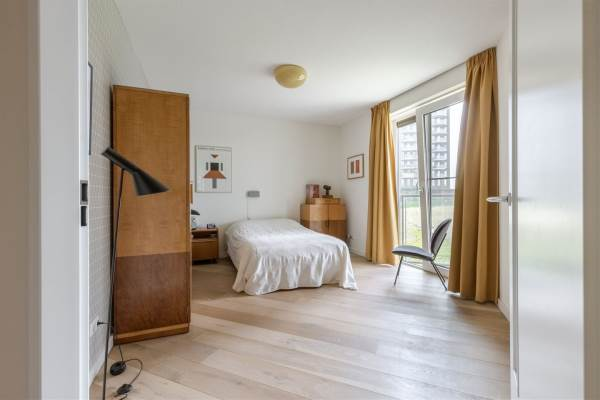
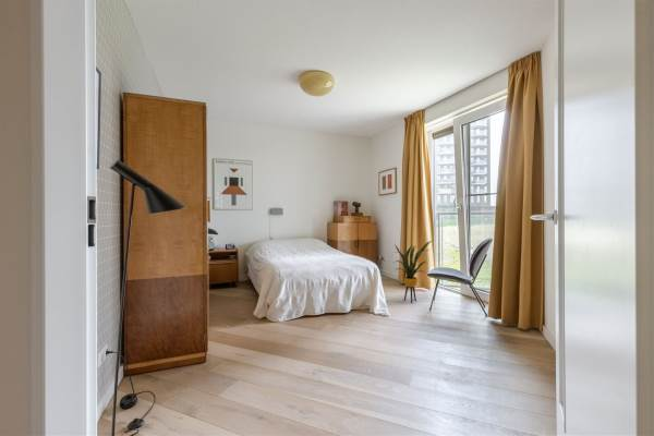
+ house plant [392,240,435,304]
